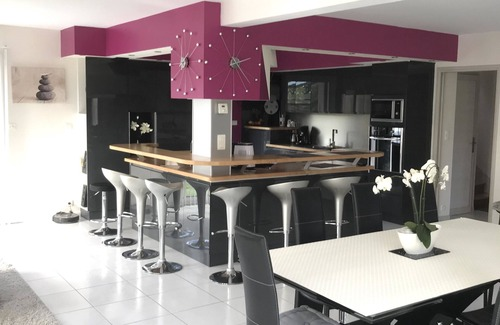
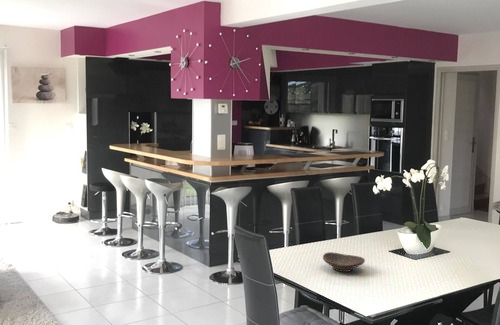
+ decorative bowl [322,251,366,273]
